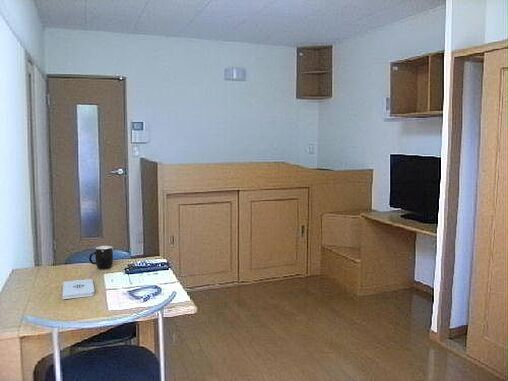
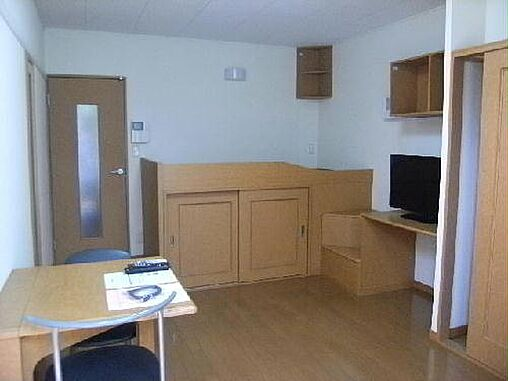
- mug [88,245,114,270]
- notepad [62,278,96,300]
